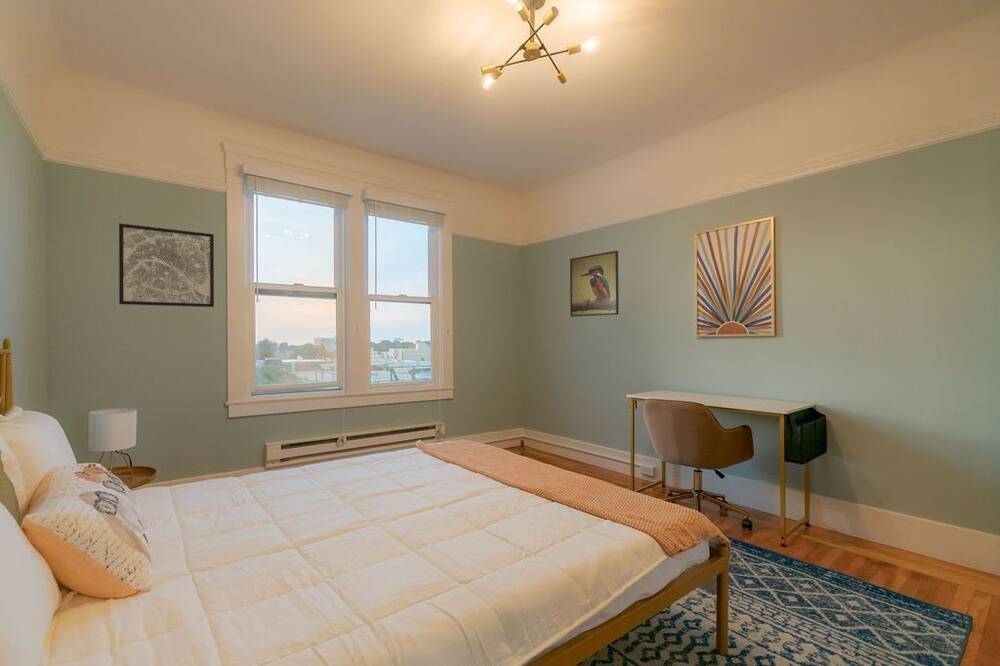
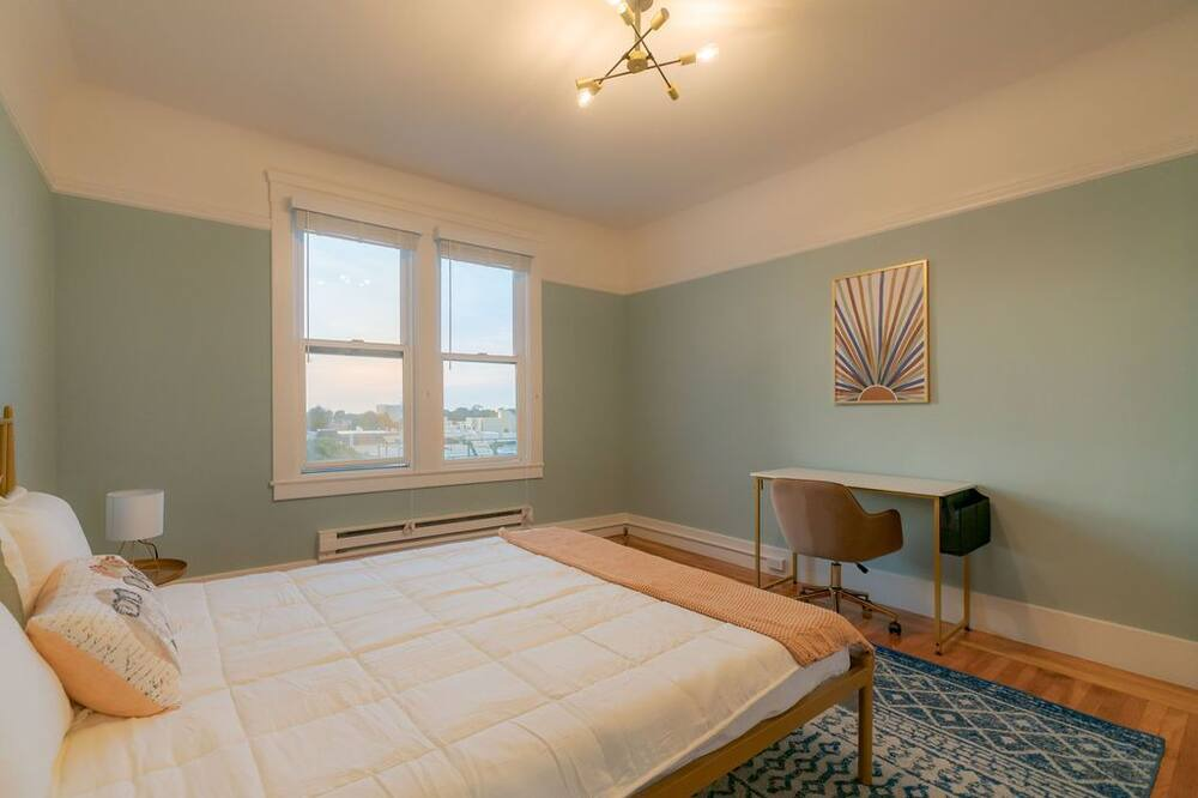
- wall art [118,222,215,308]
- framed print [569,250,620,318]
